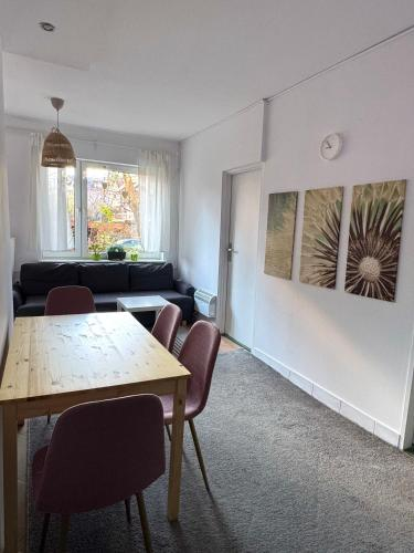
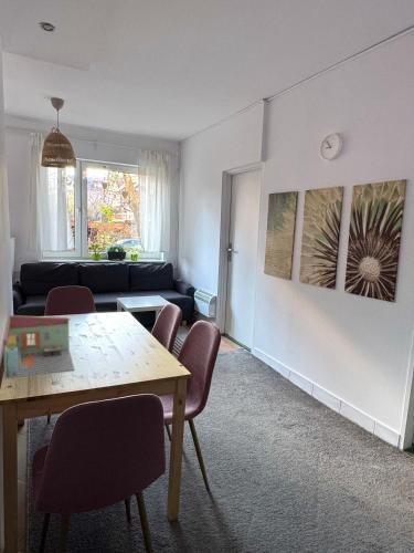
+ architectural model [2,314,75,380]
